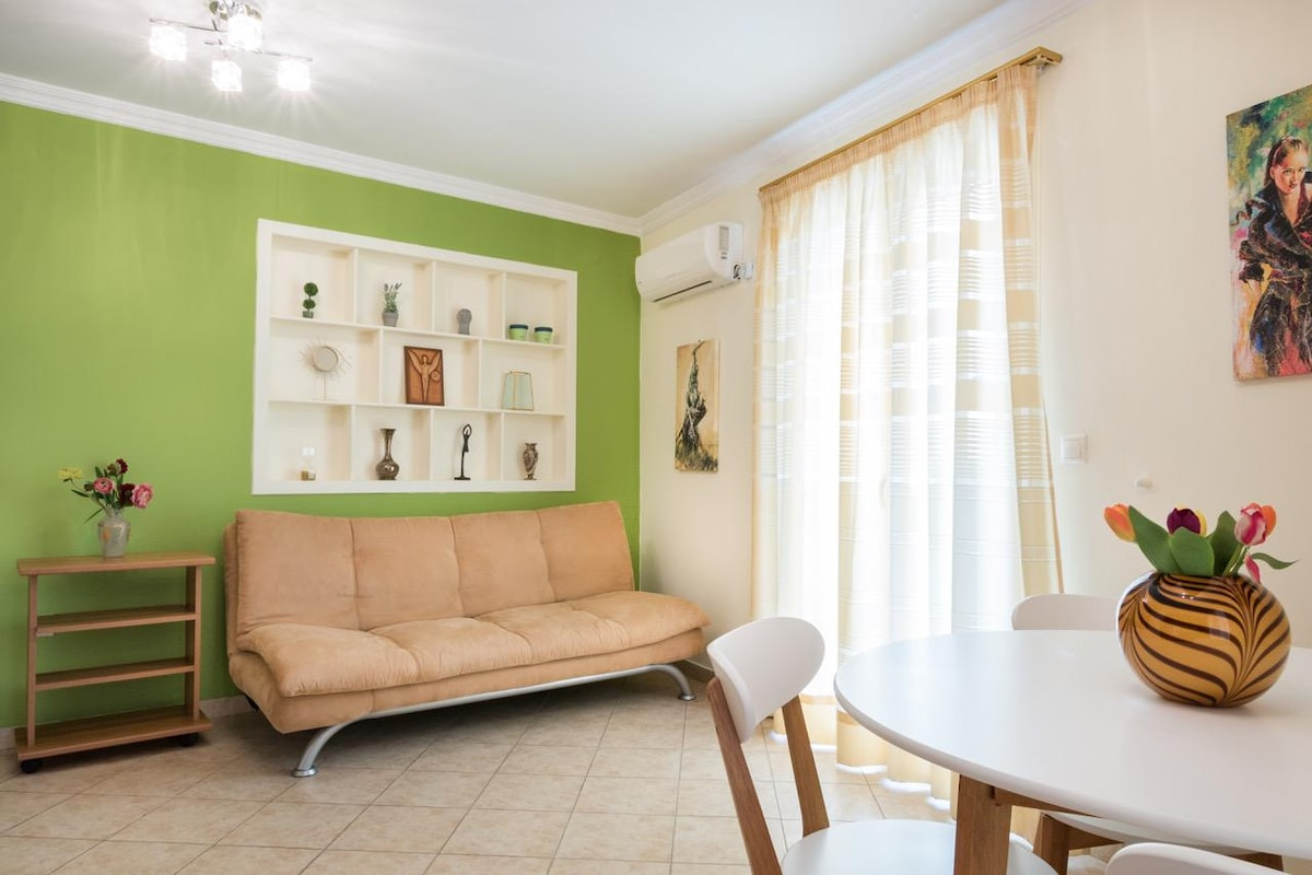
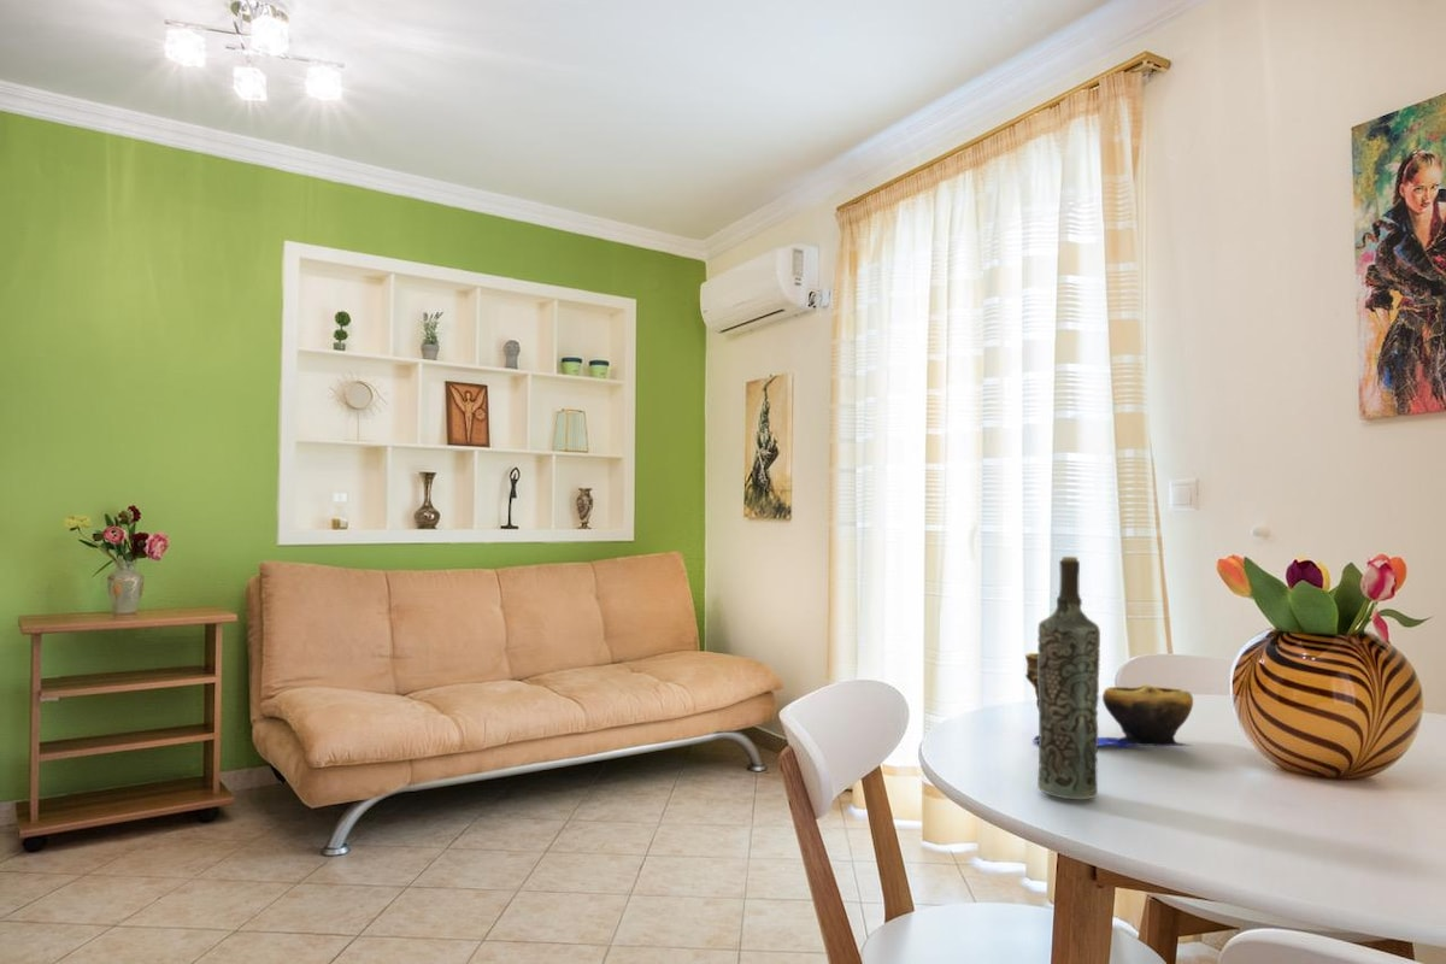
+ decorative bowl [1024,652,1194,748]
+ bottle [1036,556,1101,800]
